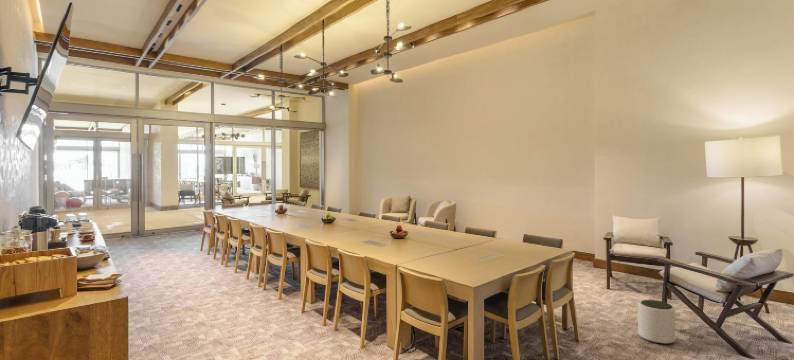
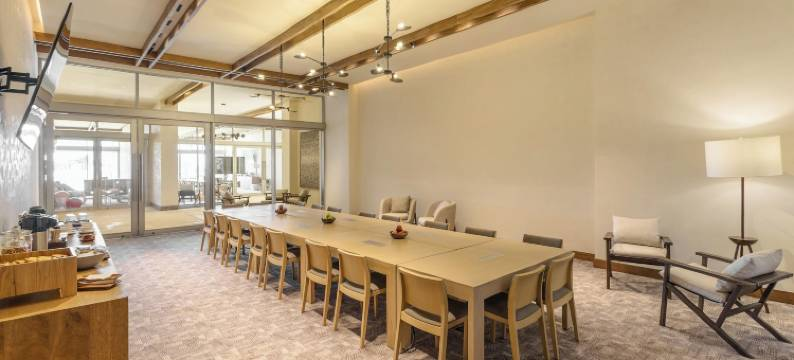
- plant pot [637,299,676,345]
